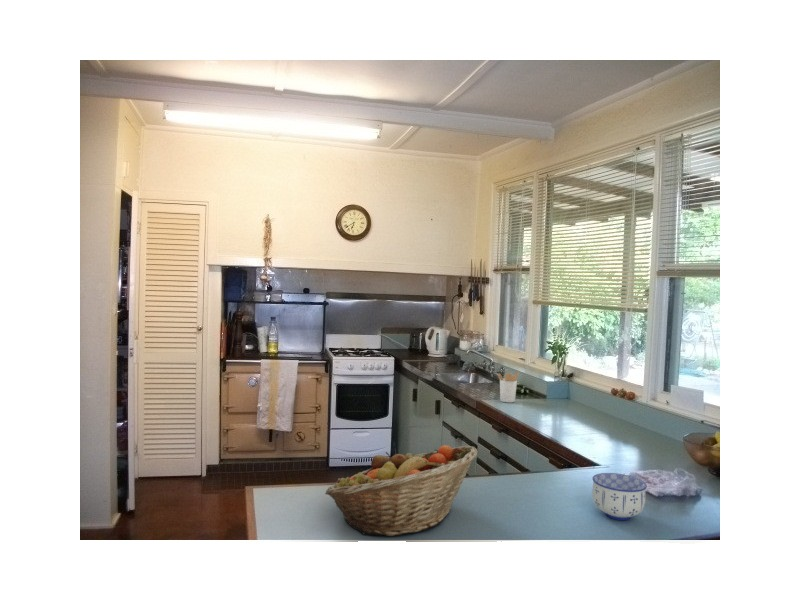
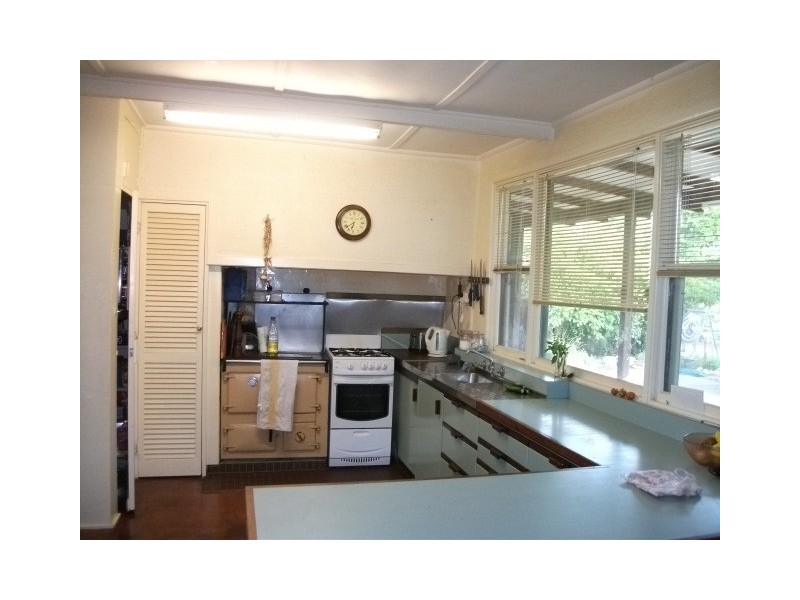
- fruit basket [324,444,478,537]
- utensil holder [496,369,520,403]
- bowl [591,472,648,521]
